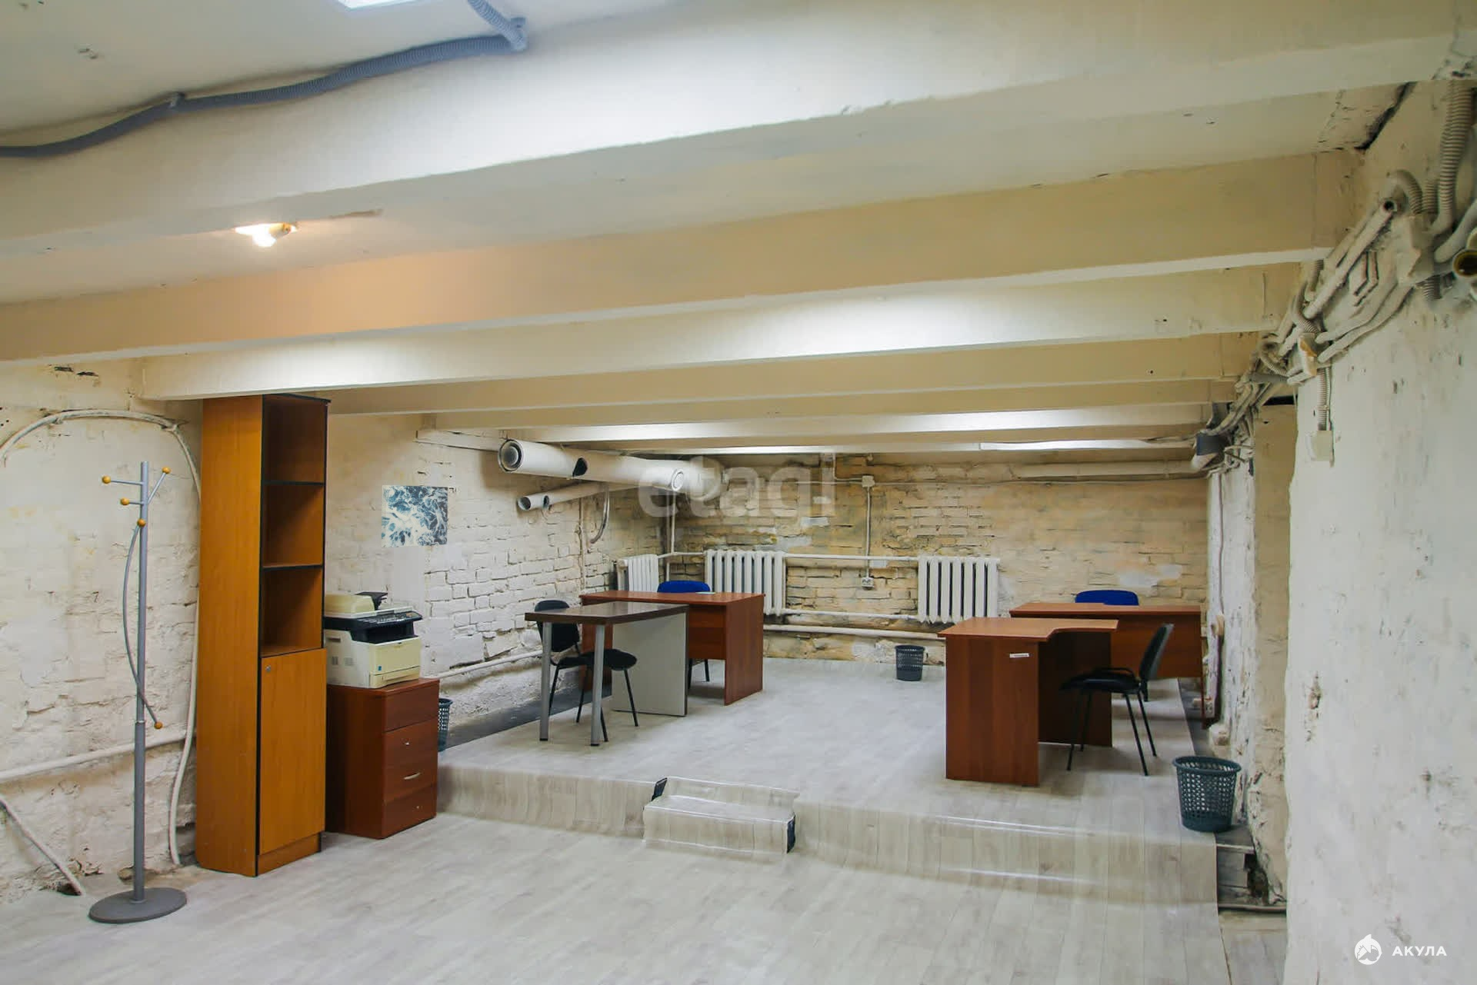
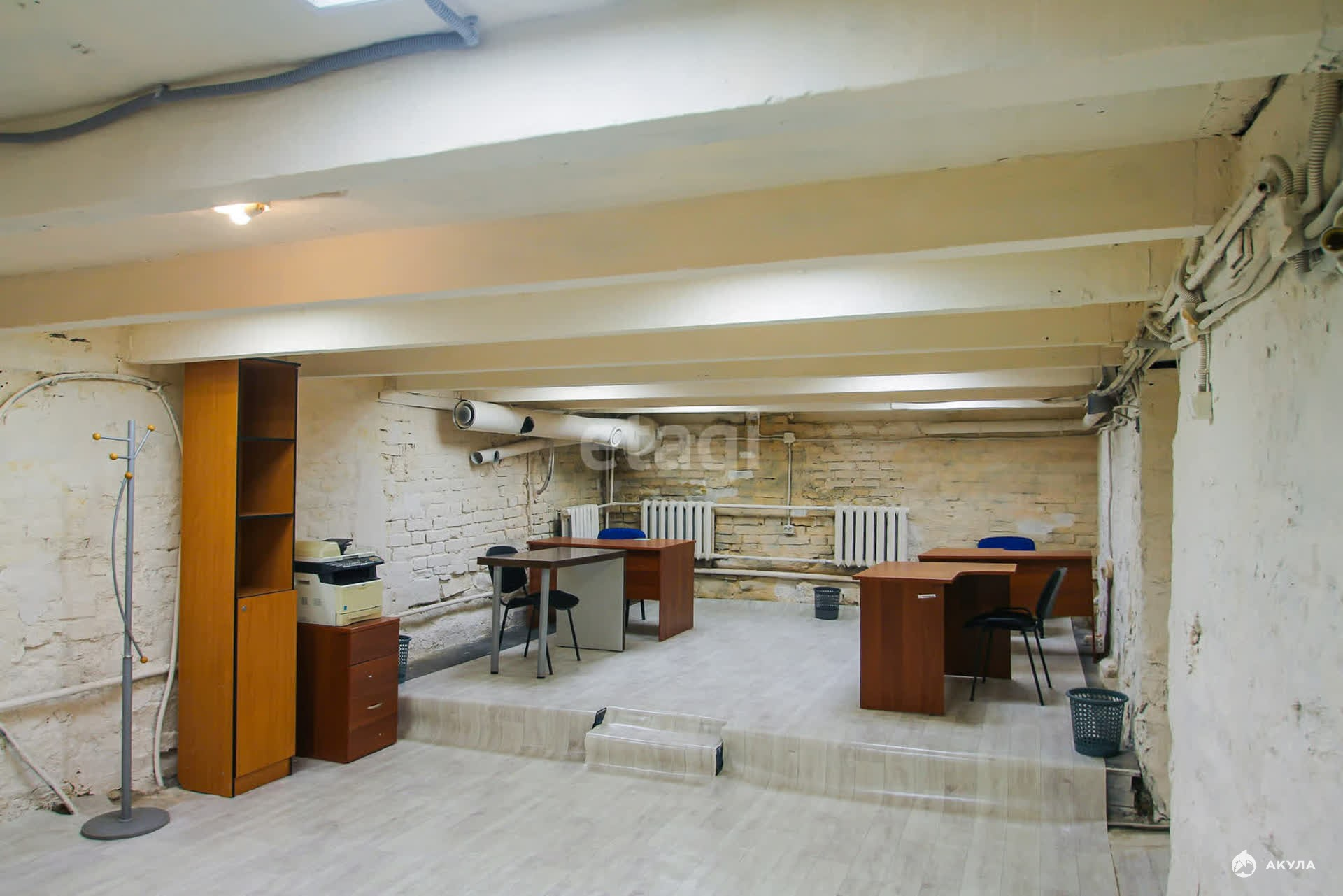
- wall art [381,485,449,549]
